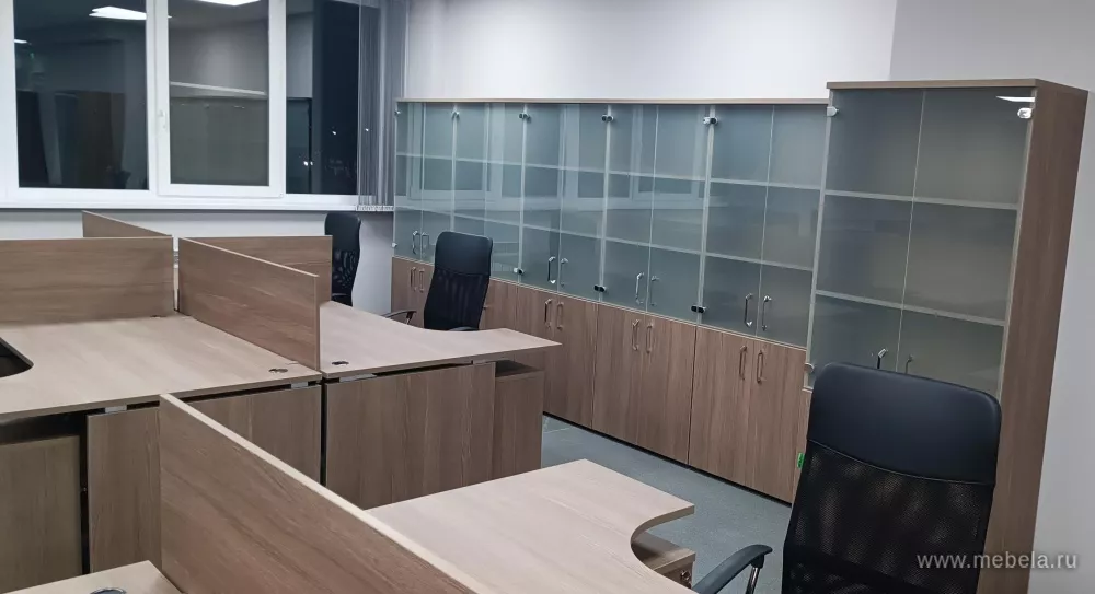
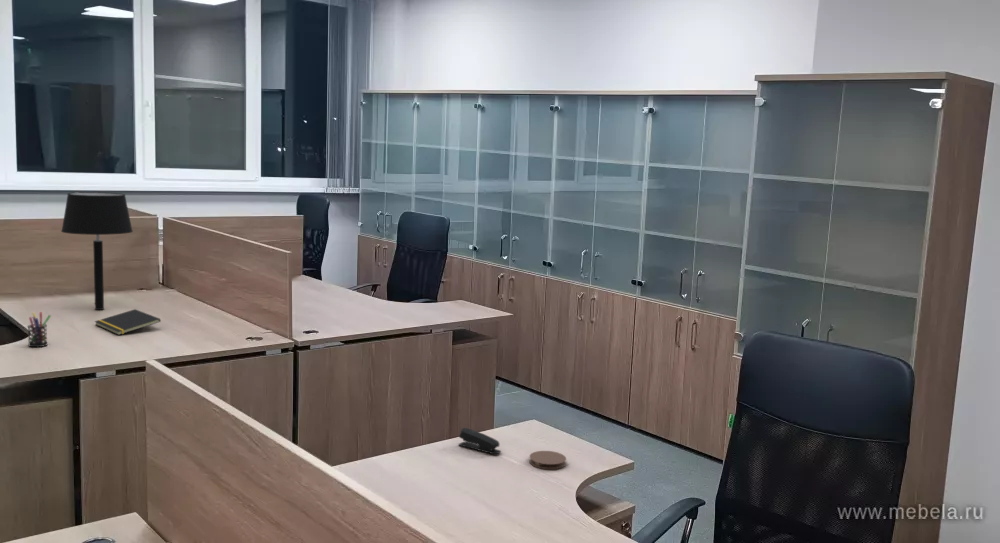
+ pen holder [26,311,52,348]
+ stapler [457,427,502,455]
+ table lamp [60,191,134,311]
+ coaster [528,450,567,470]
+ notepad [94,308,162,336]
